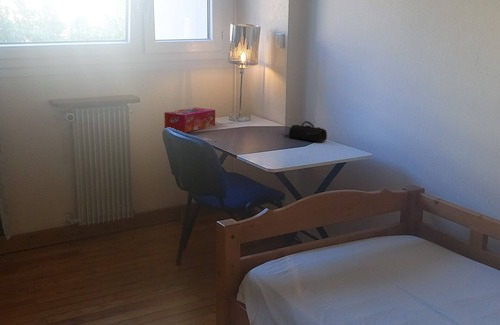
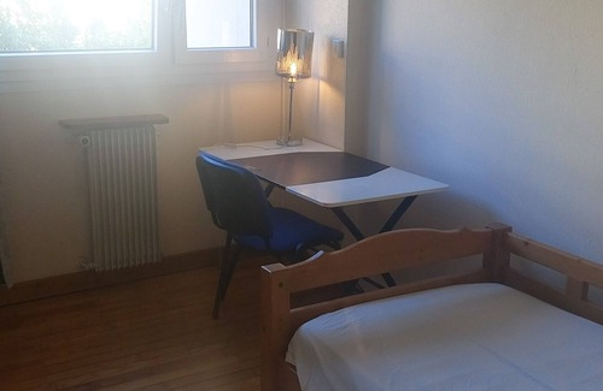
- pencil case [287,120,328,143]
- tissue box [163,106,216,133]
